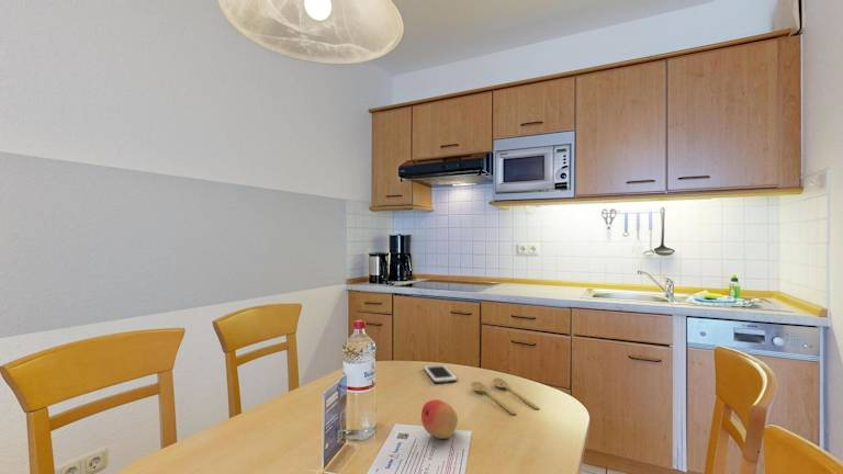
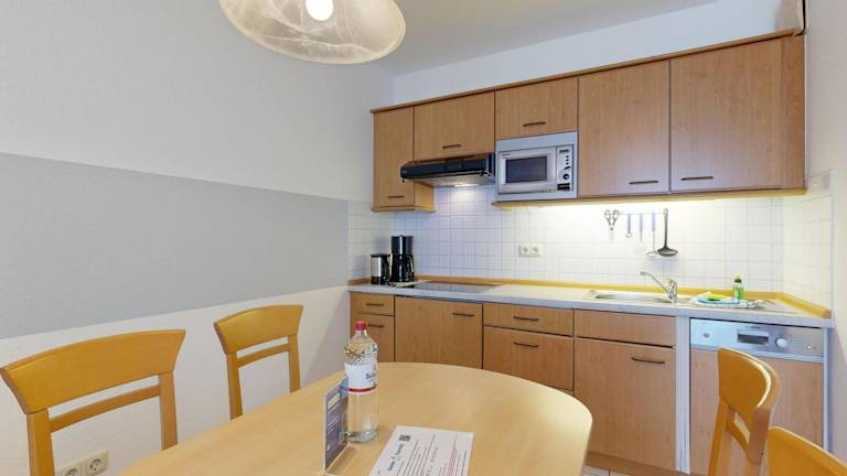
- cell phone [423,363,459,384]
- spoon [470,377,540,415]
- fruit [420,398,459,440]
